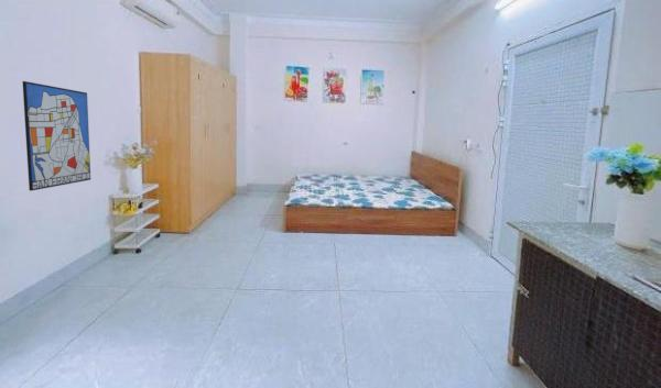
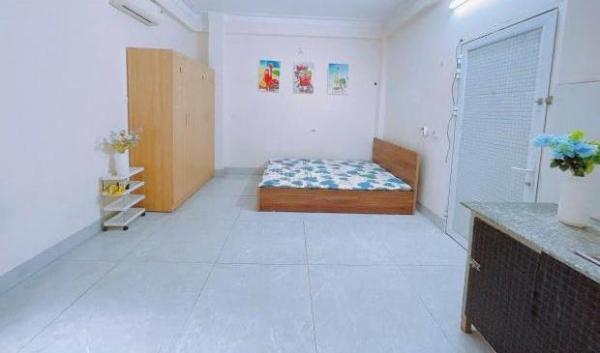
- wall art [21,80,91,192]
